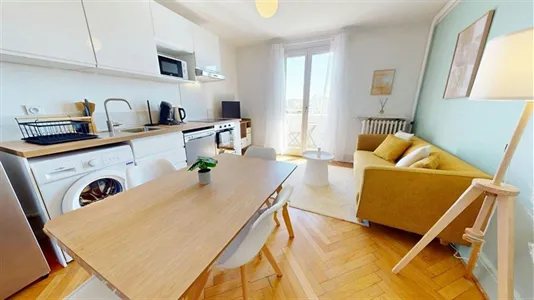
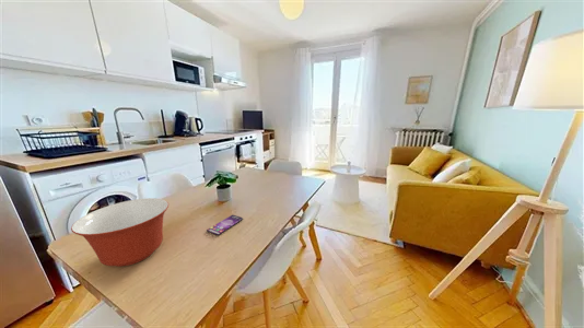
+ smartphone [206,214,244,236]
+ mixing bowl [70,197,170,268]
